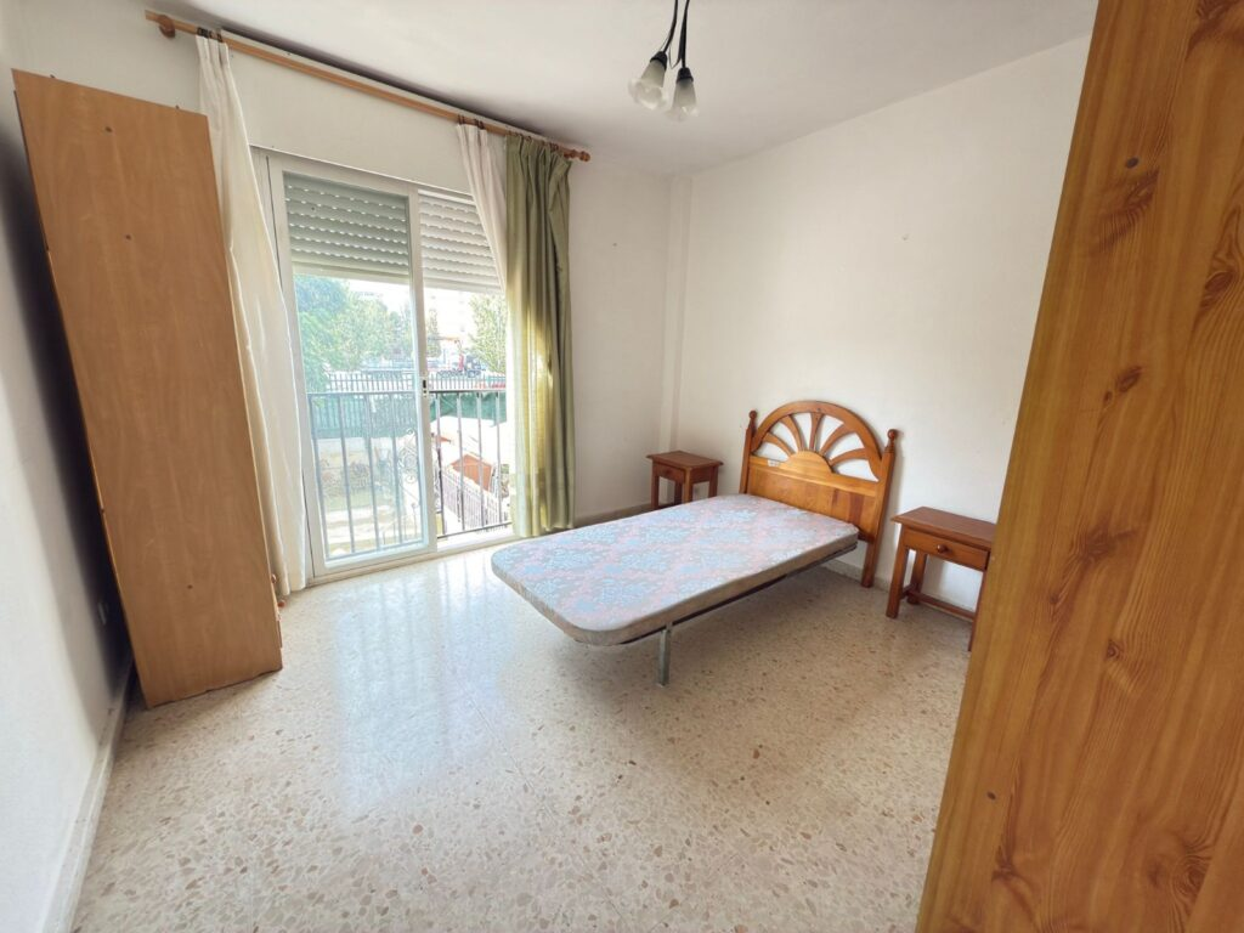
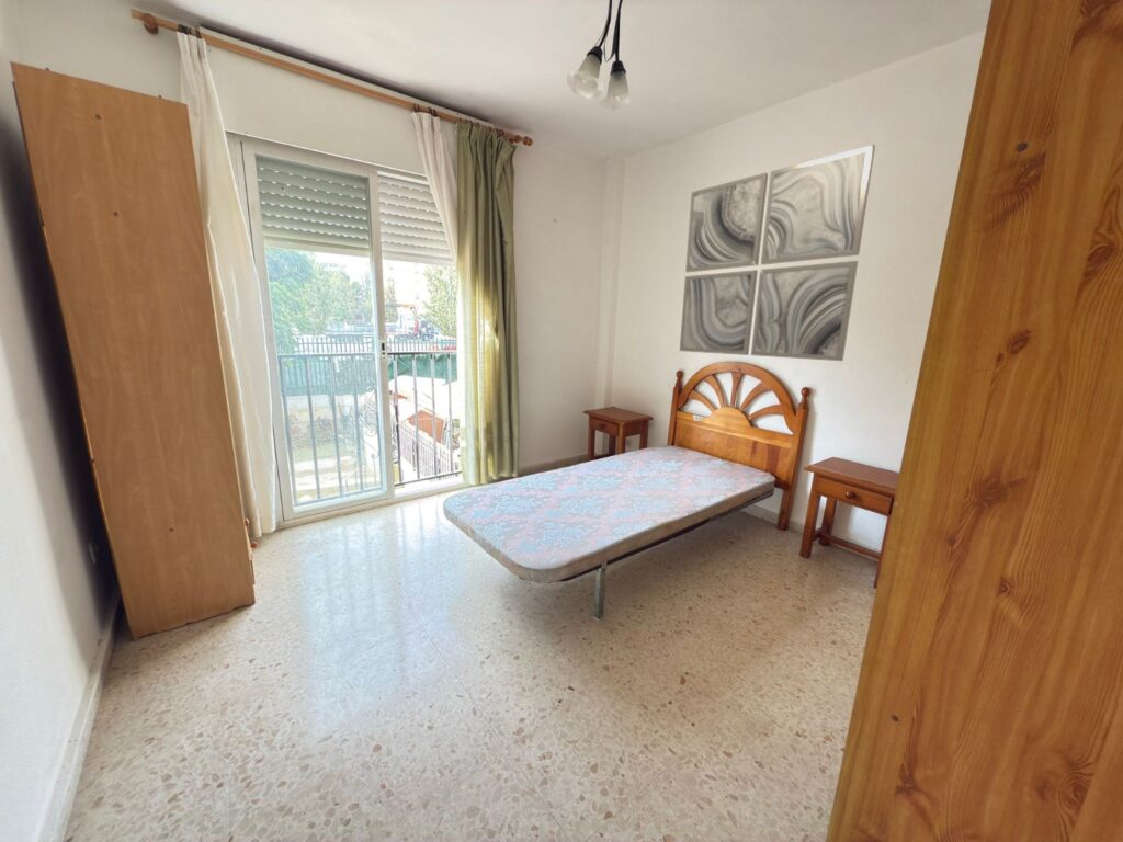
+ wall art [679,144,876,362]
